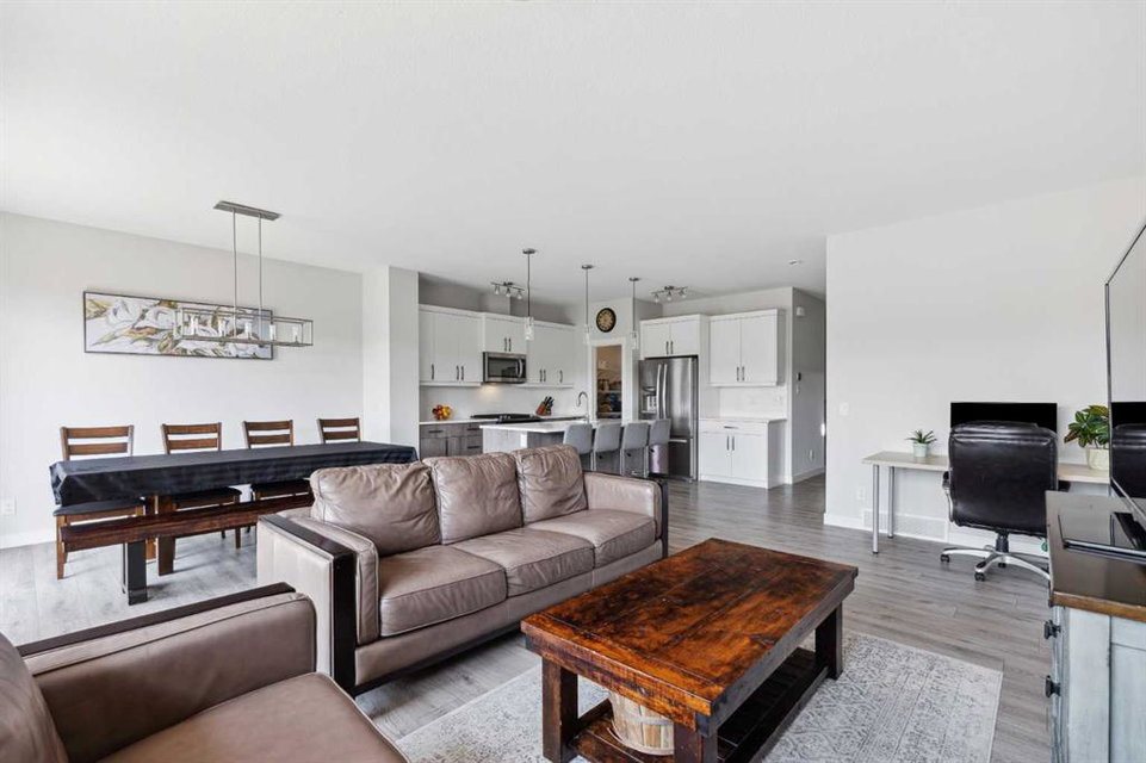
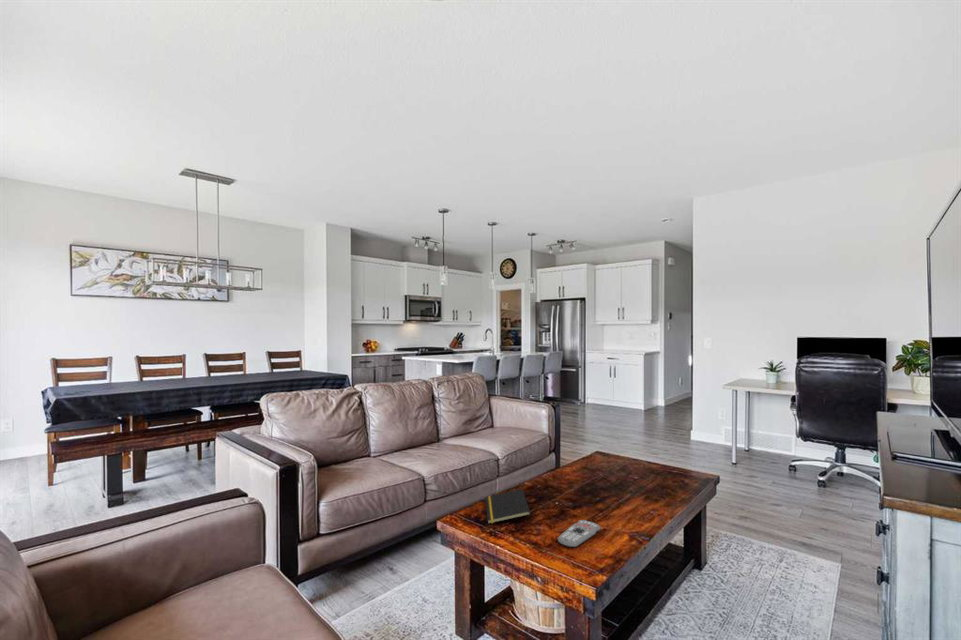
+ notepad [484,488,531,525]
+ remote control [557,519,602,549]
